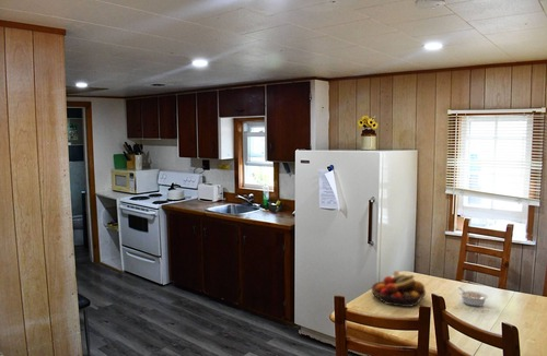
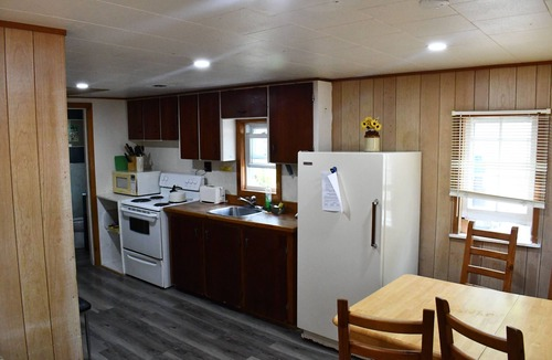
- legume [457,286,489,307]
- fruit bowl [370,269,427,308]
